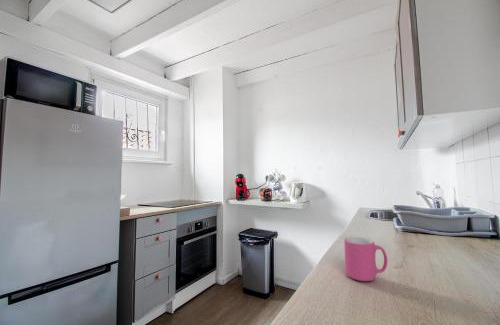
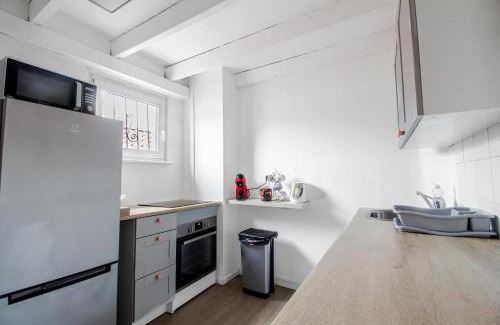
- mug [343,236,389,282]
